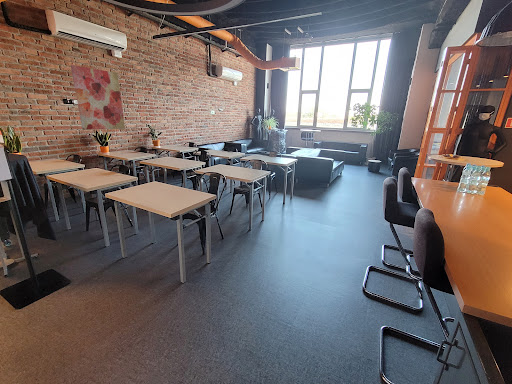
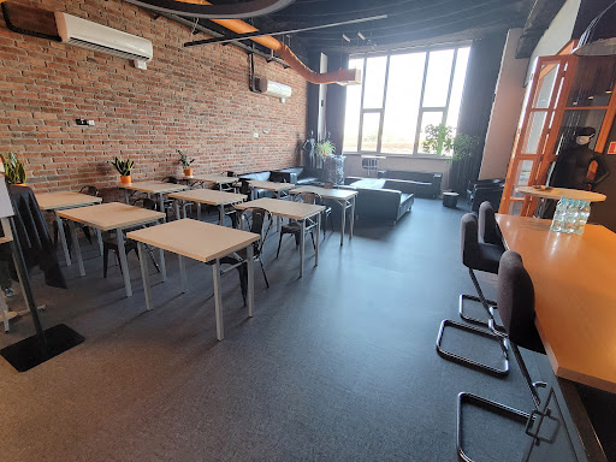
- wall art [70,64,126,131]
